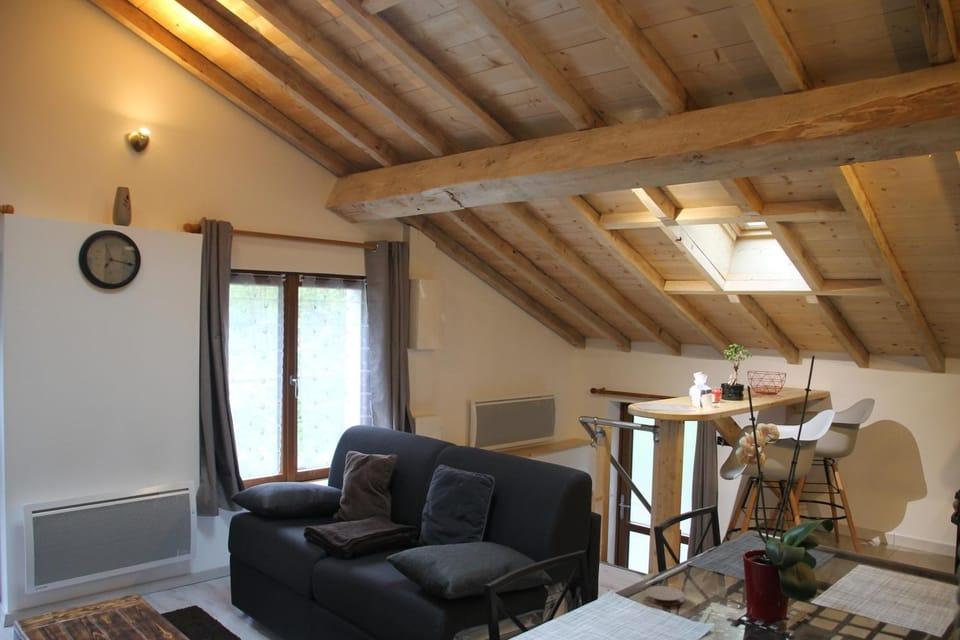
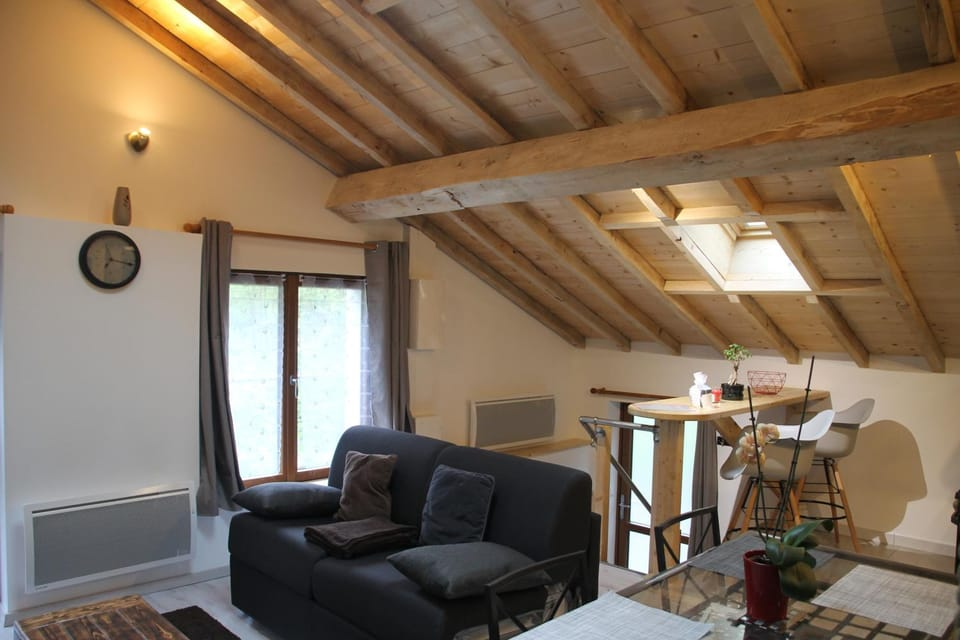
- coaster [644,585,685,606]
